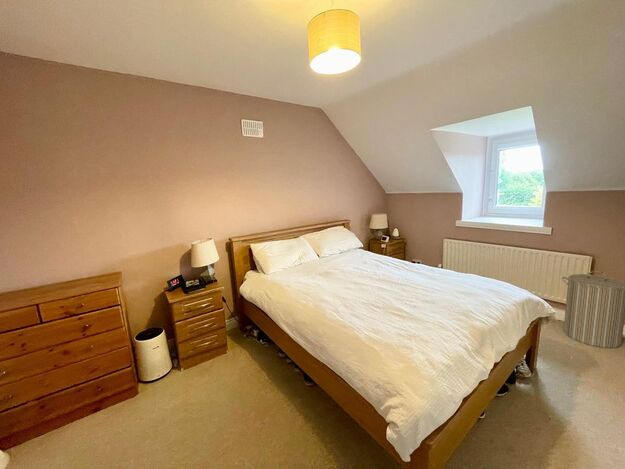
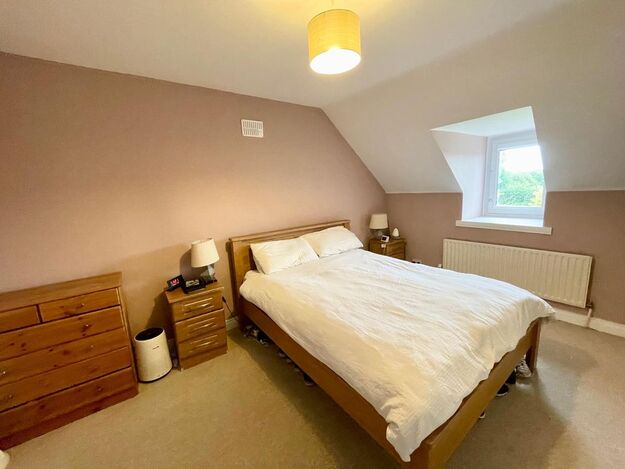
- laundry hamper [561,270,625,349]
